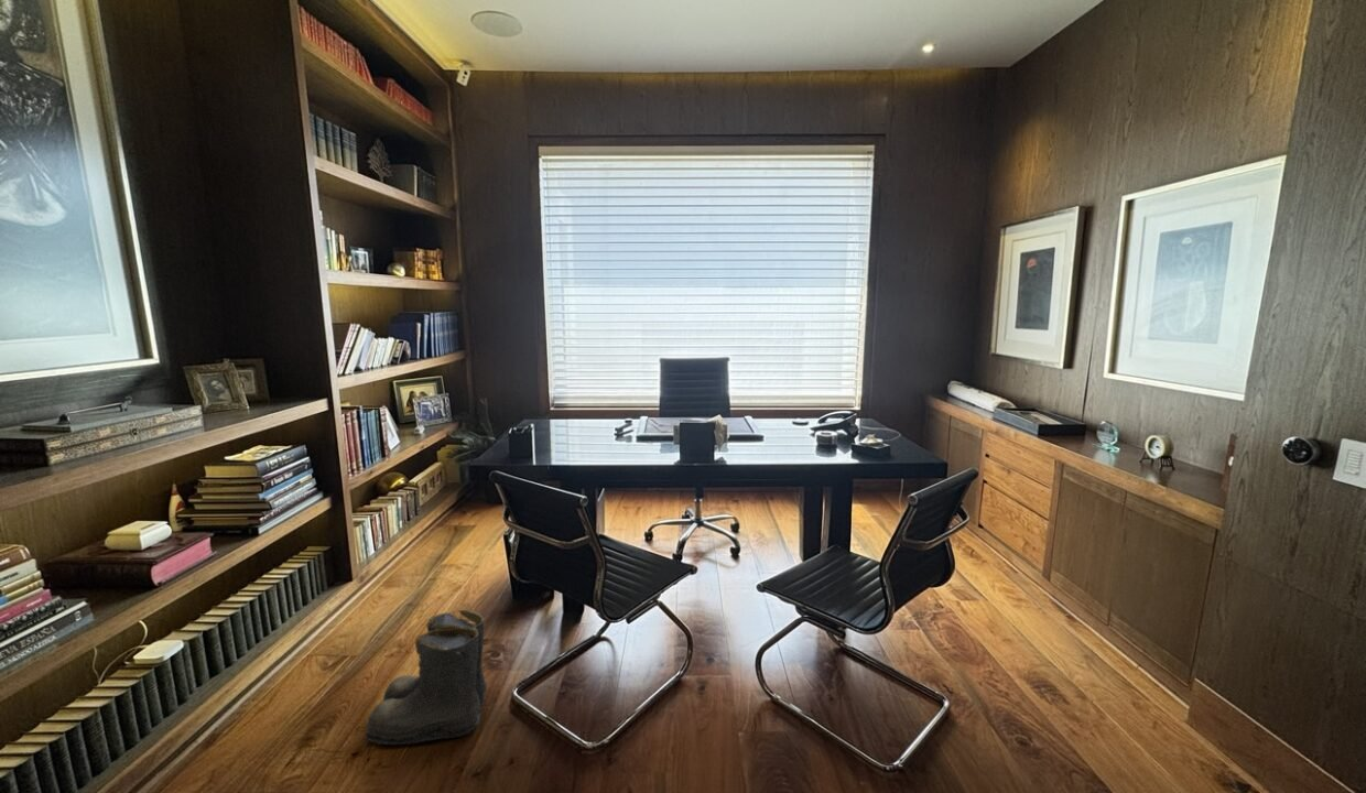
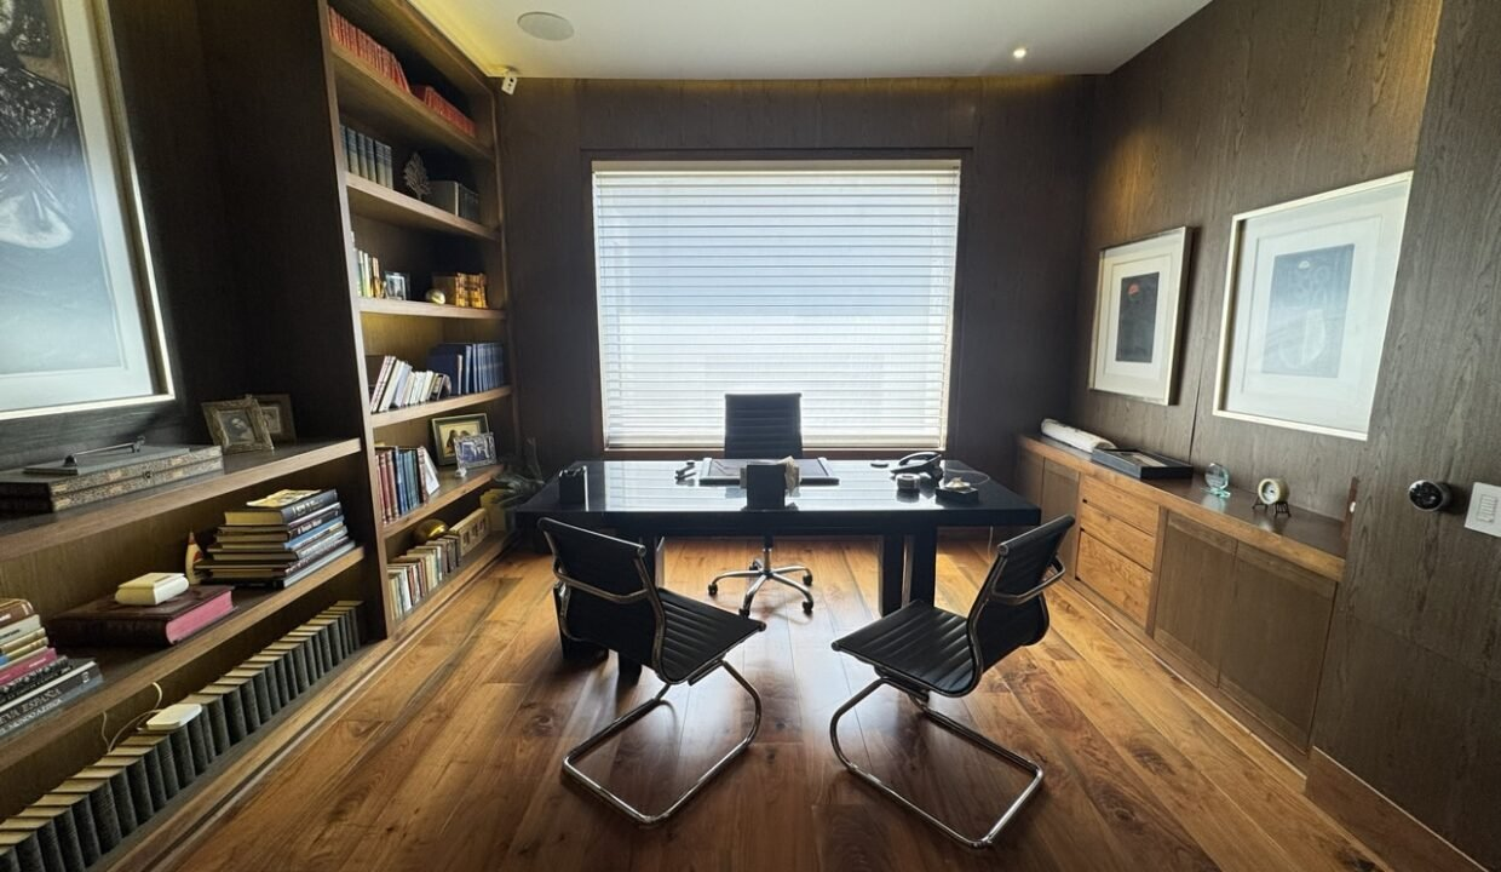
- boots [361,609,488,746]
